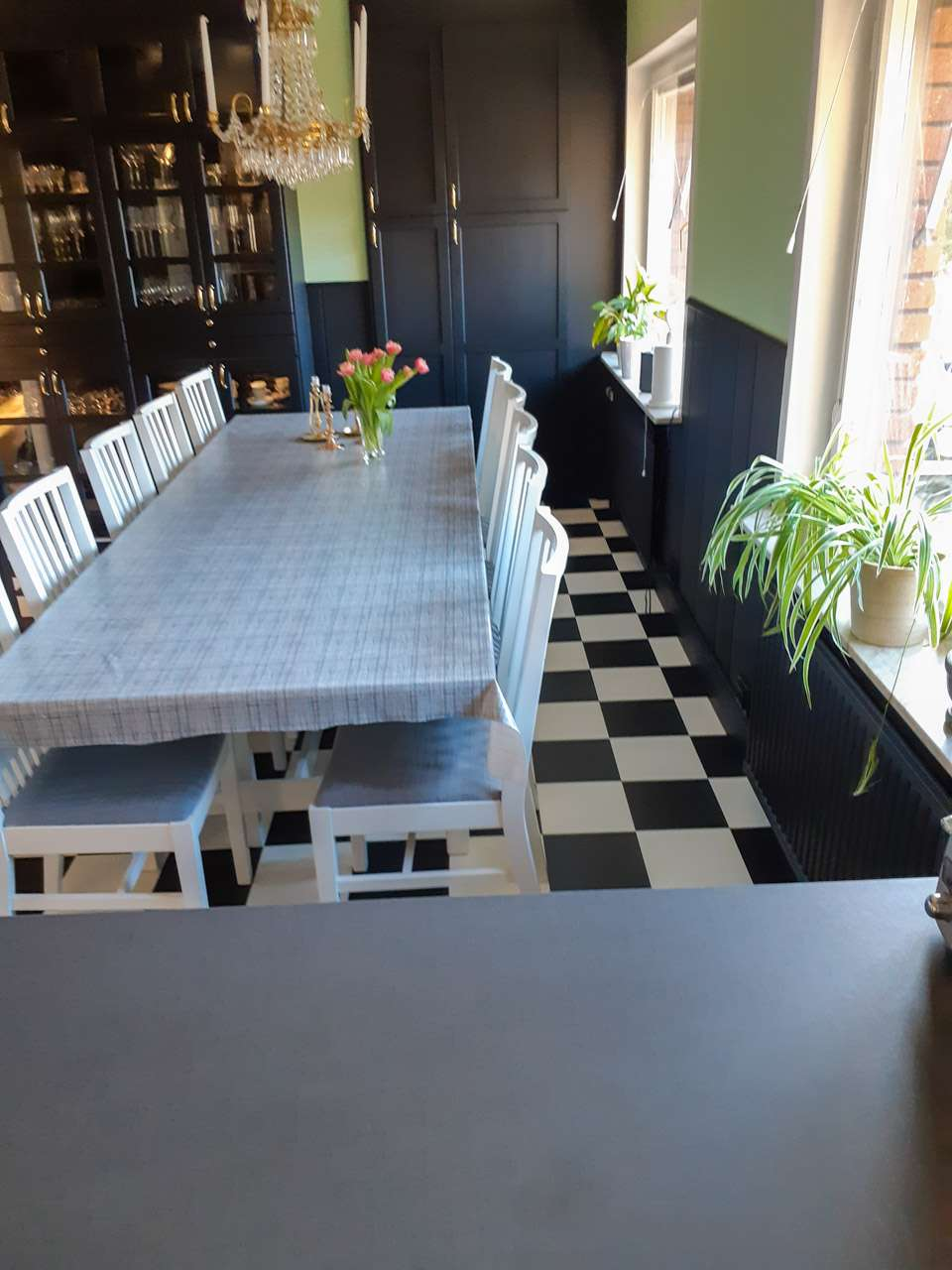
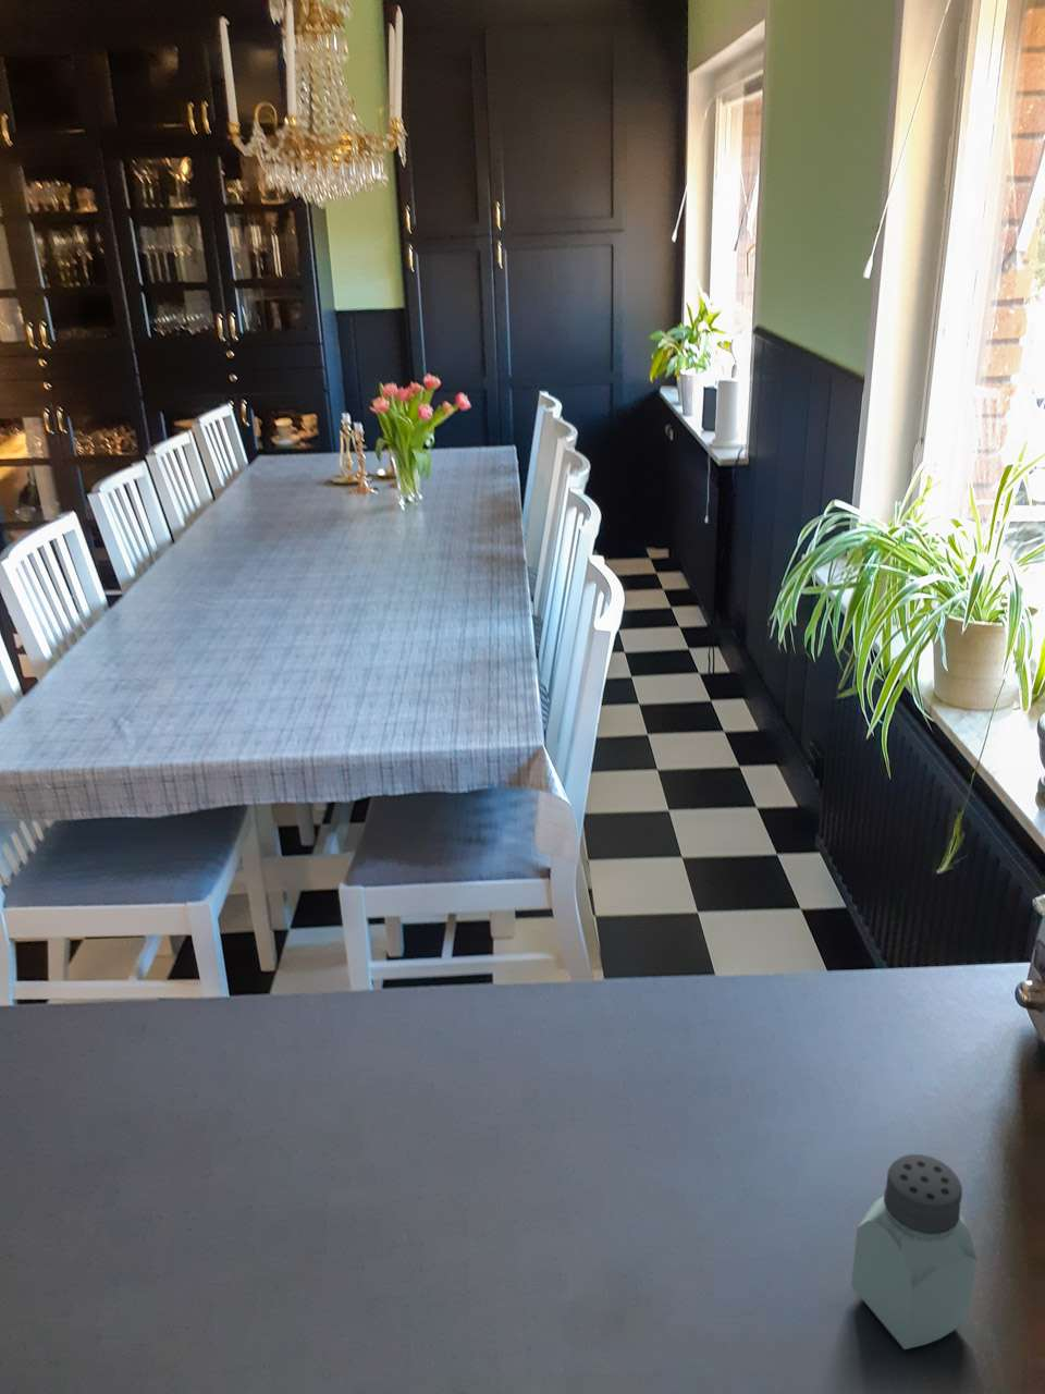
+ saltshaker [850,1154,979,1350]
